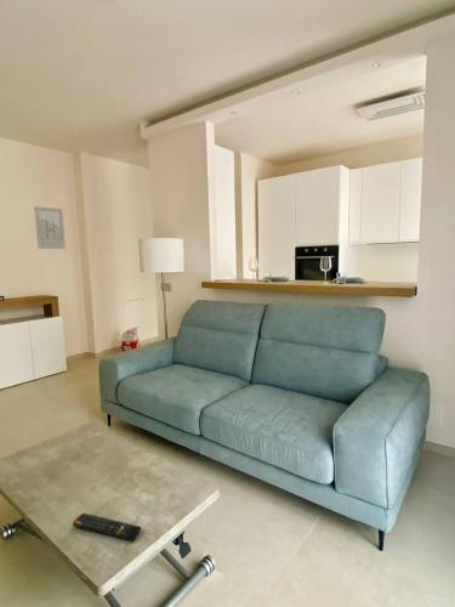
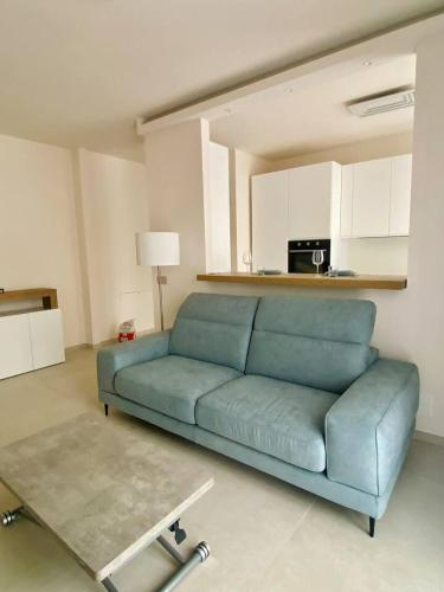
- remote control [72,512,142,541]
- wall art [33,205,67,250]
